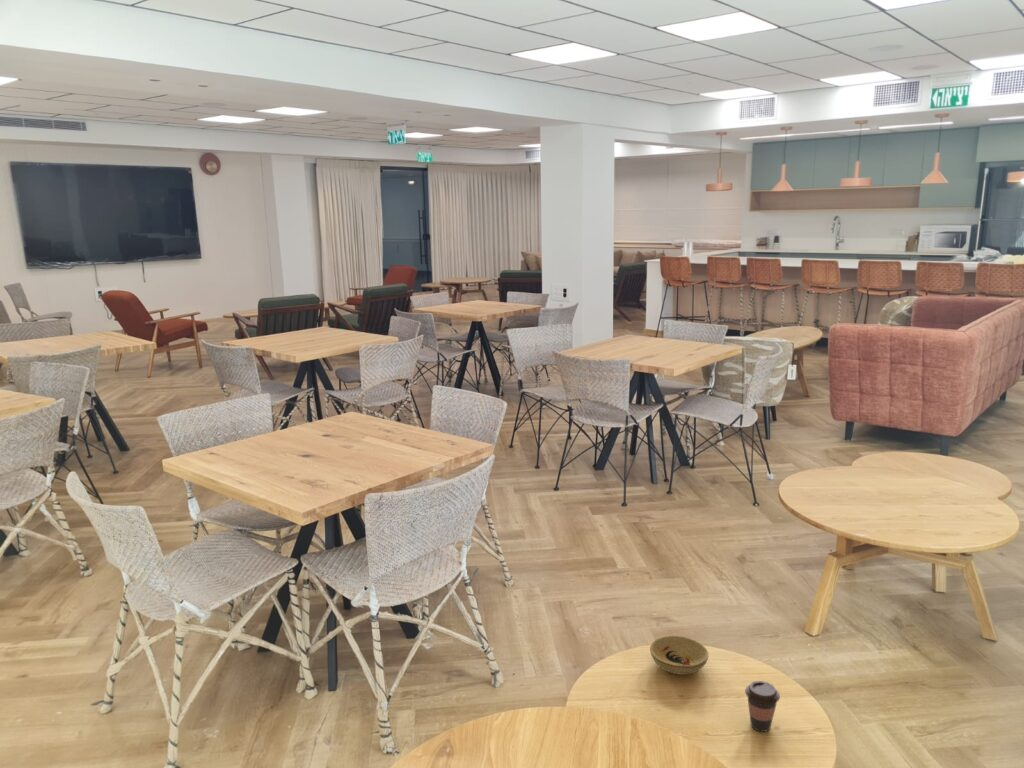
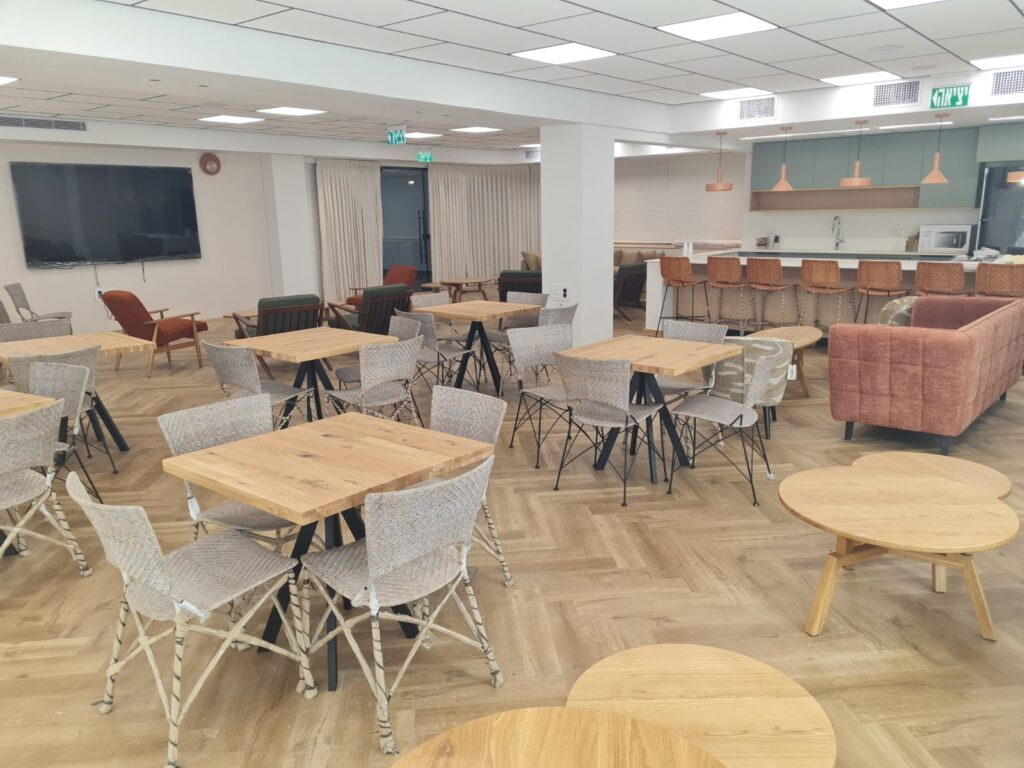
- coffee cup [744,680,781,733]
- bowl [649,635,710,676]
